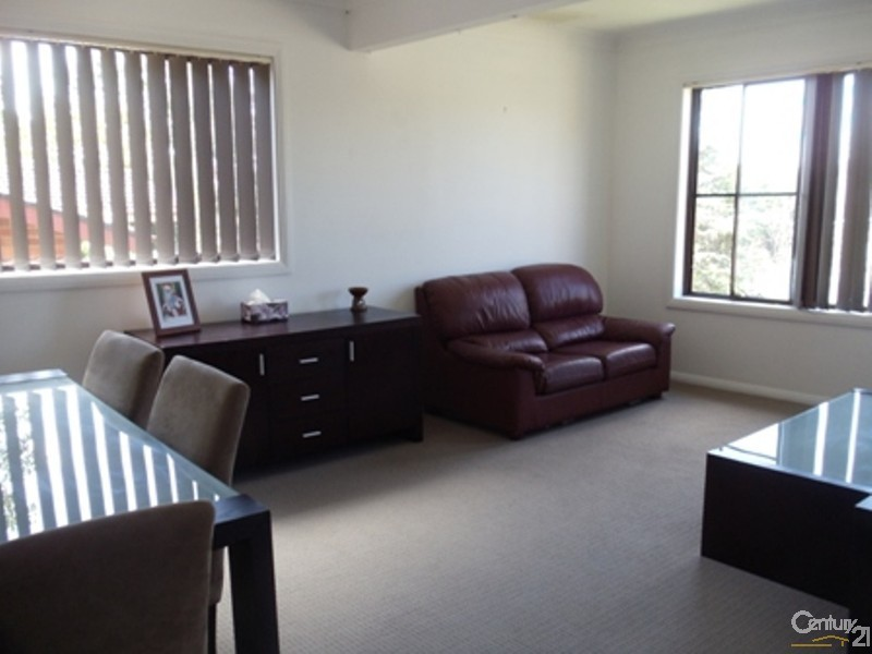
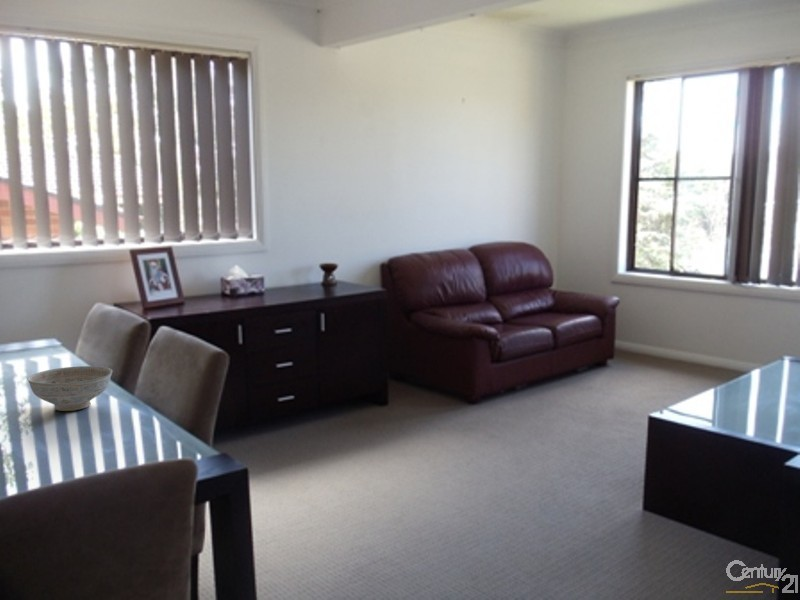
+ decorative bowl [26,365,113,412]
